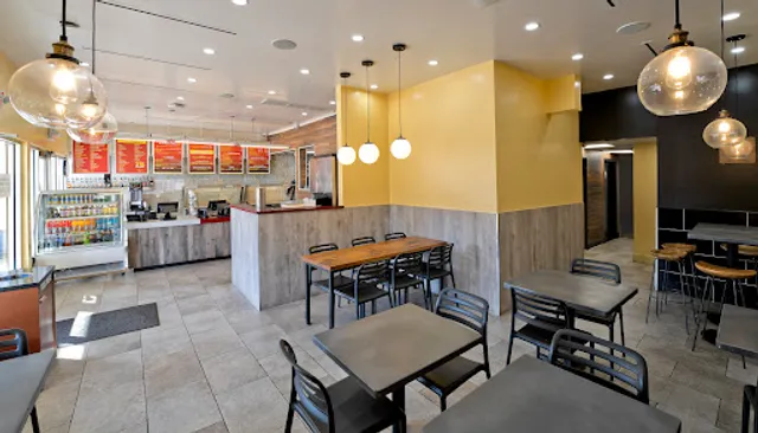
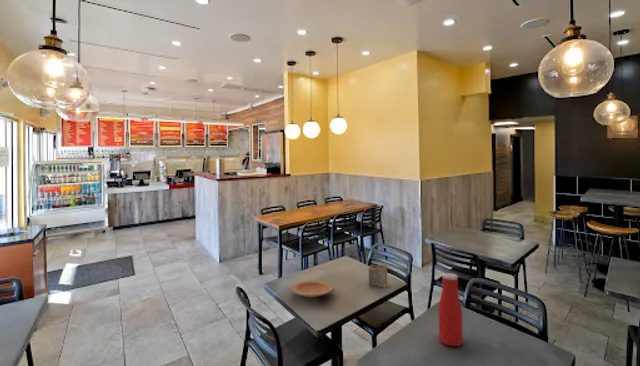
+ bottle [437,272,464,347]
+ napkin holder [368,260,388,288]
+ plate [290,280,335,299]
